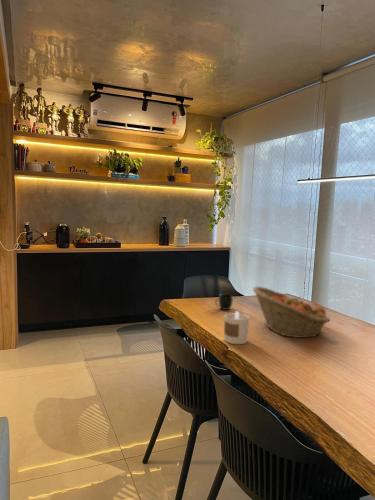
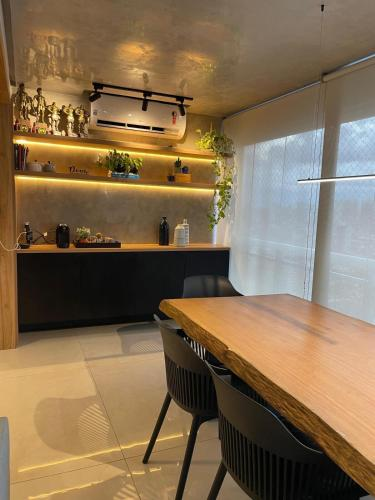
- candle [223,310,250,345]
- mug [215,293,234,311]
- fruit basket [252,285,331,339]
